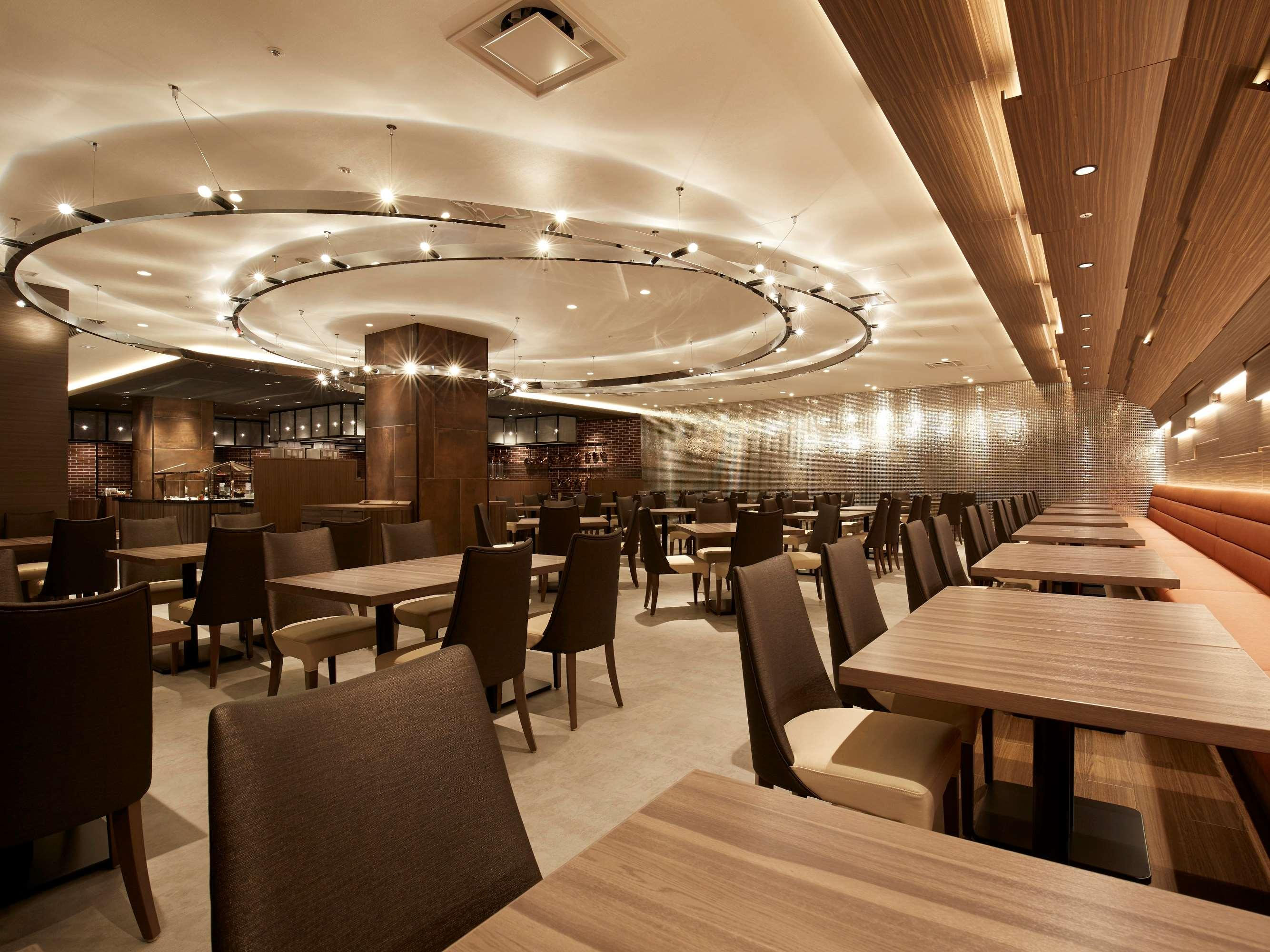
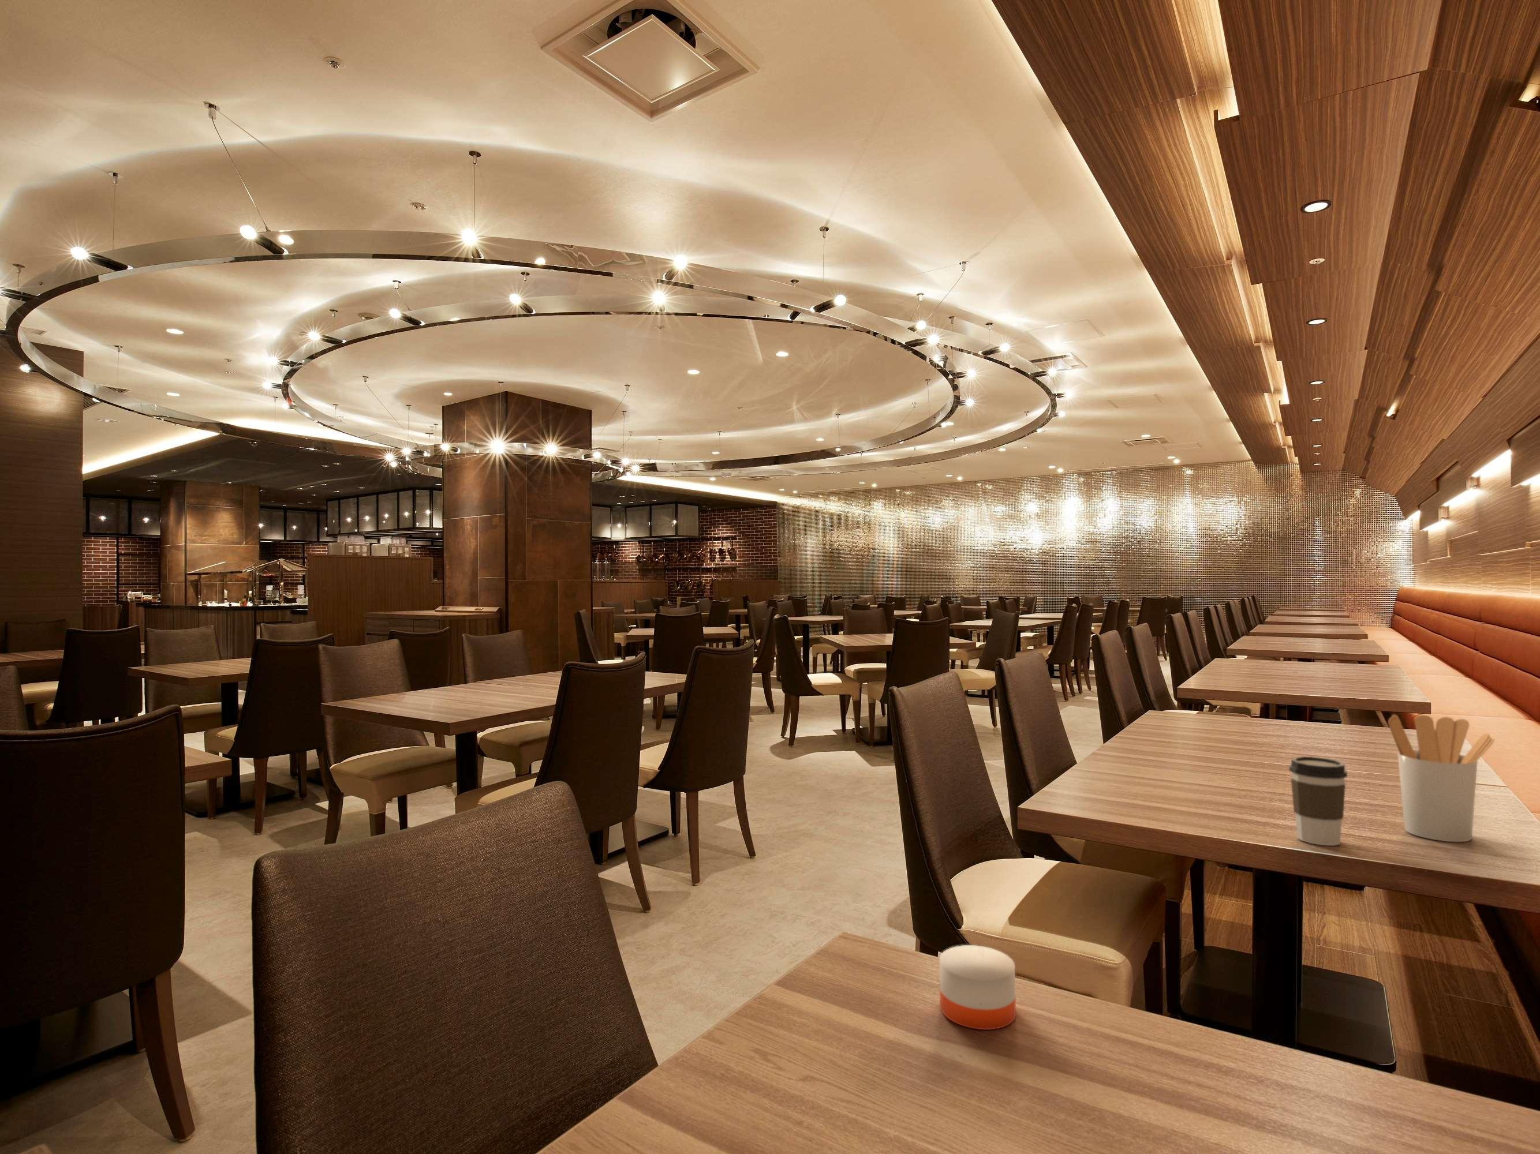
+ utensil holder [1387,714,1495,842]
+ coffee cup [1288,756,1347,846]
+ candle [939,907,1016,1030]
